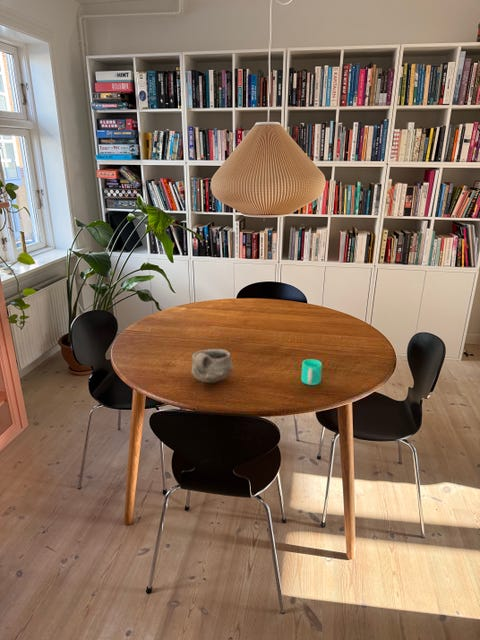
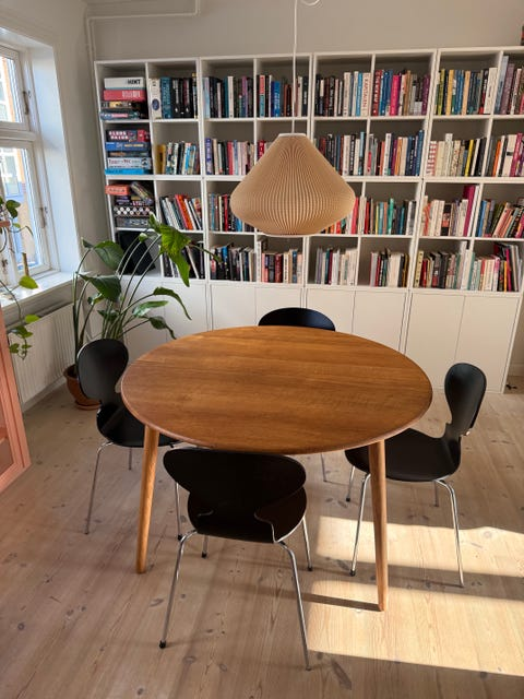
- bowl [191,348,234,384]
- cup [300,358,323,386]
